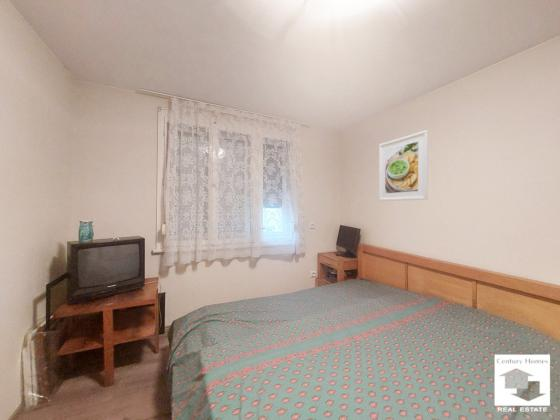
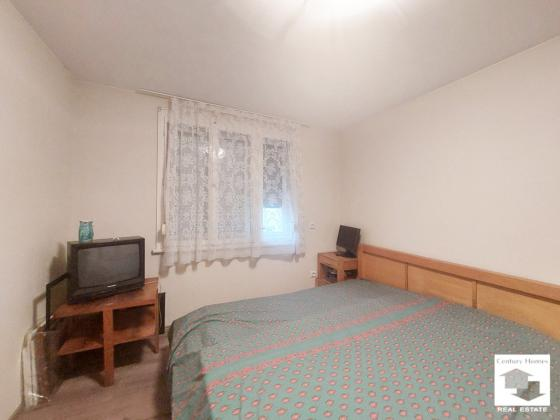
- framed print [378,129,429,202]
